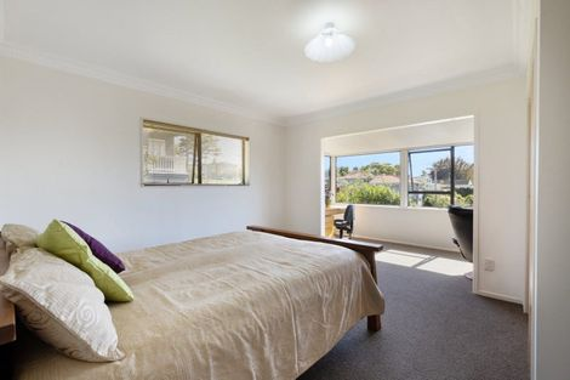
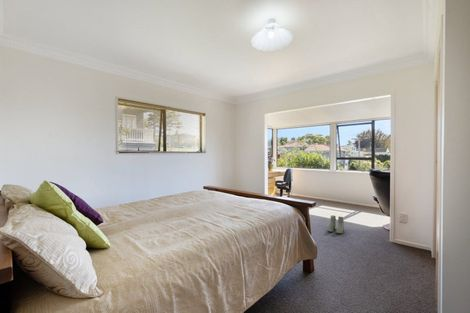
+ boots [327,215,345,234]
